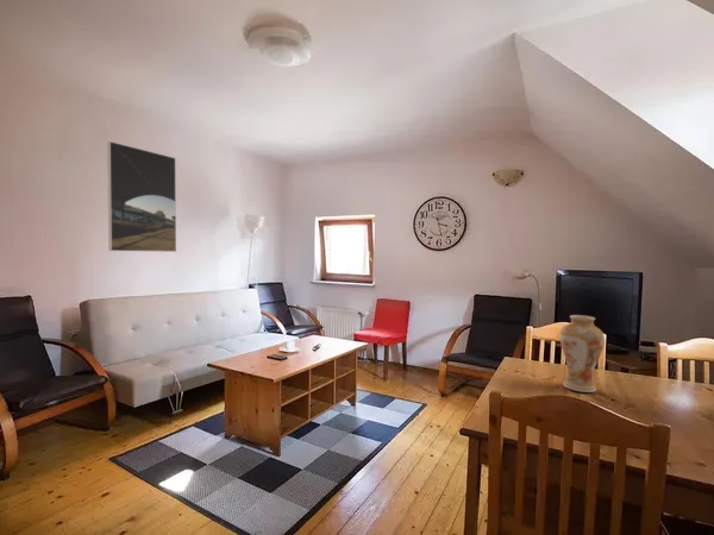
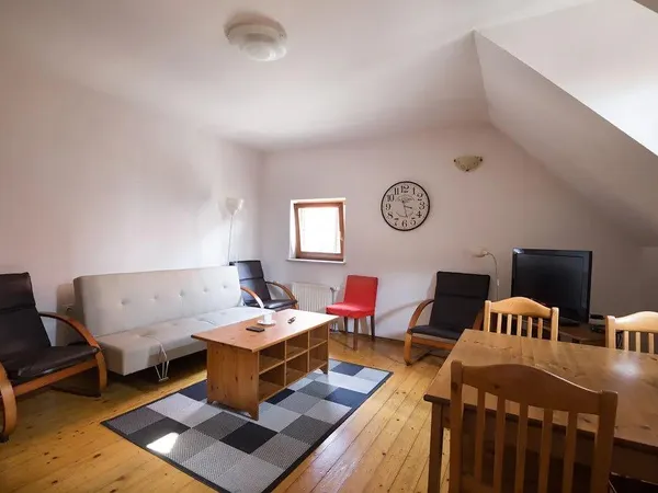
- vase [559,314,606,394]
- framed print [106,140,177,253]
